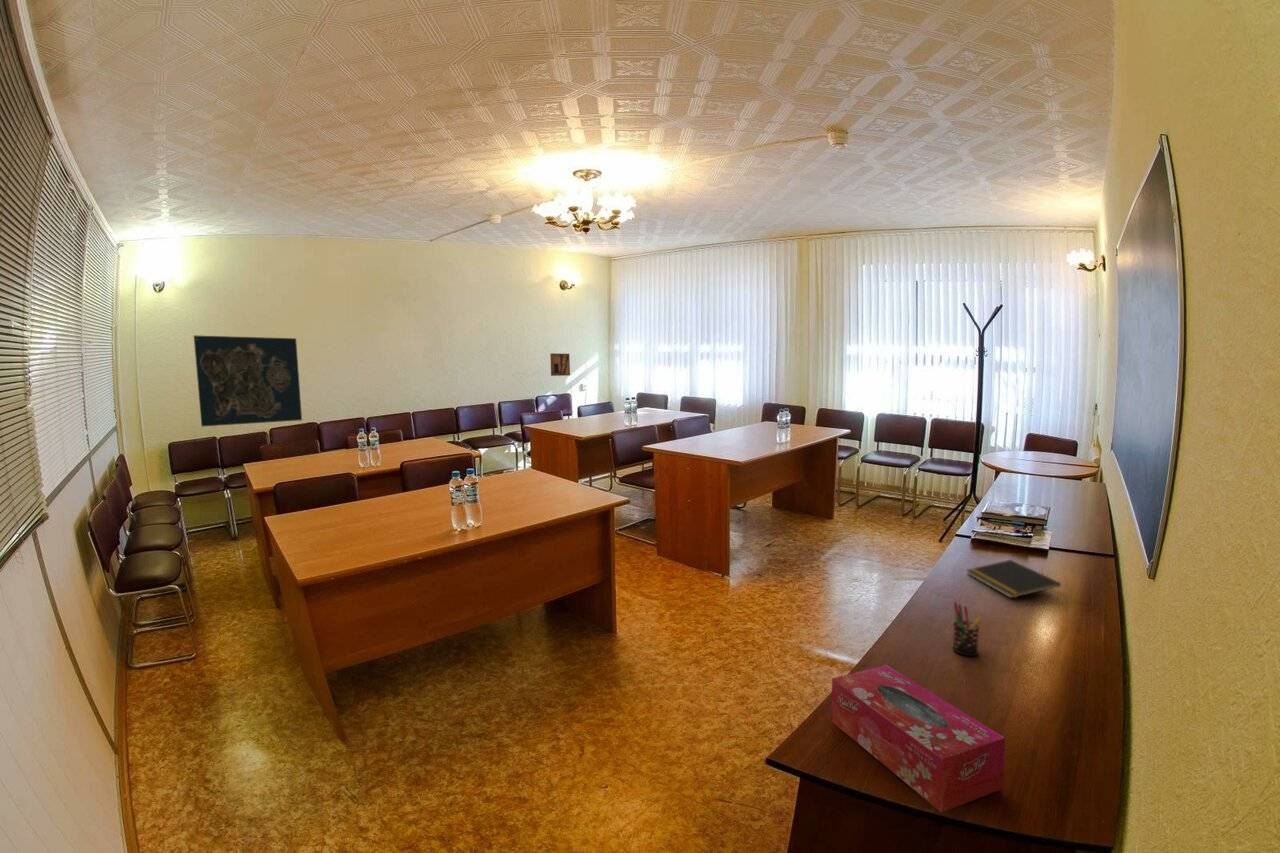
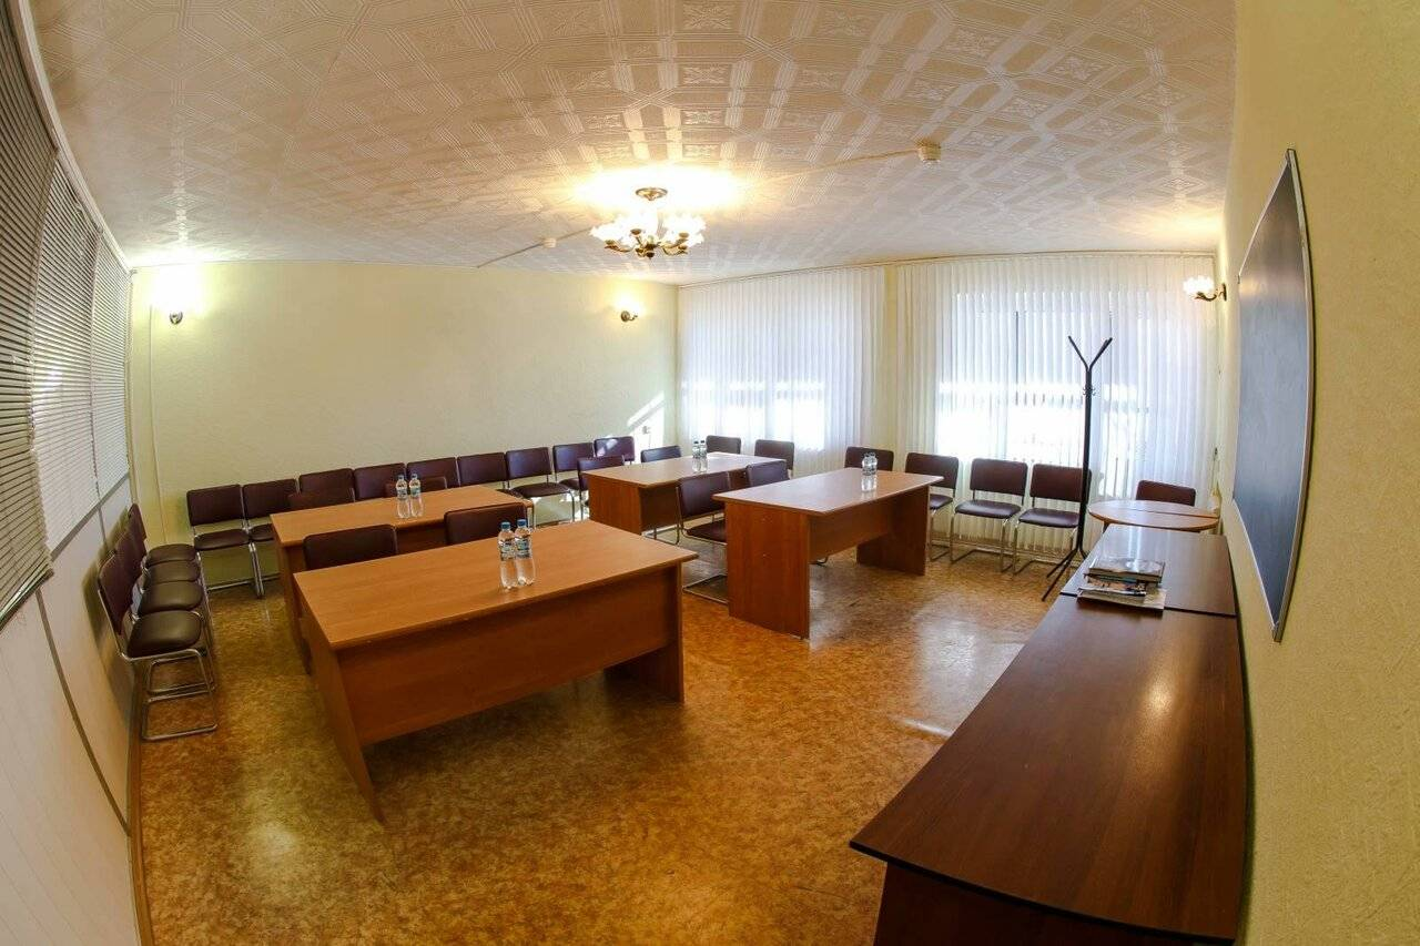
- wall art [549,352,571,377]
- pen holder [952,601,983,657]
- notepad [966,559,1062,599]
- map [193,334,303,427]
- tissue box [831,664,1006,813]
